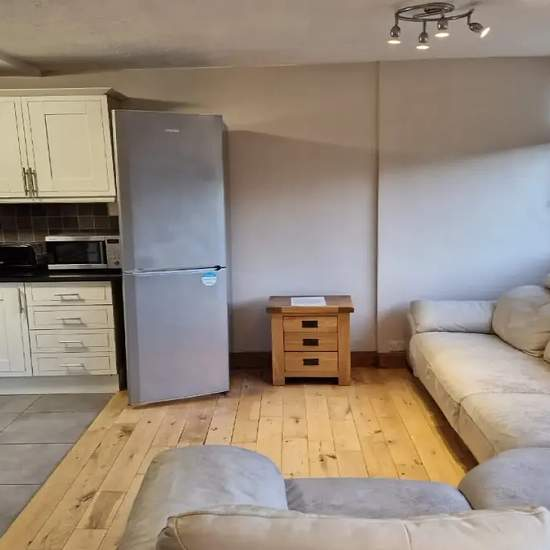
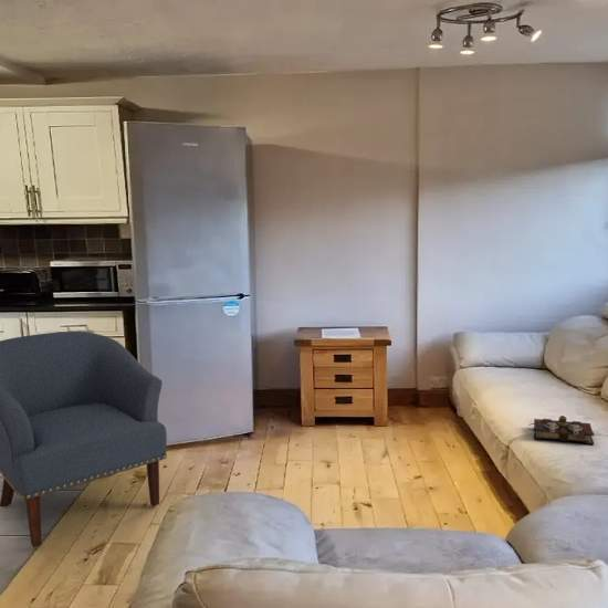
+ book [528,415,595,445]
+ chair [0,331,168,548]
